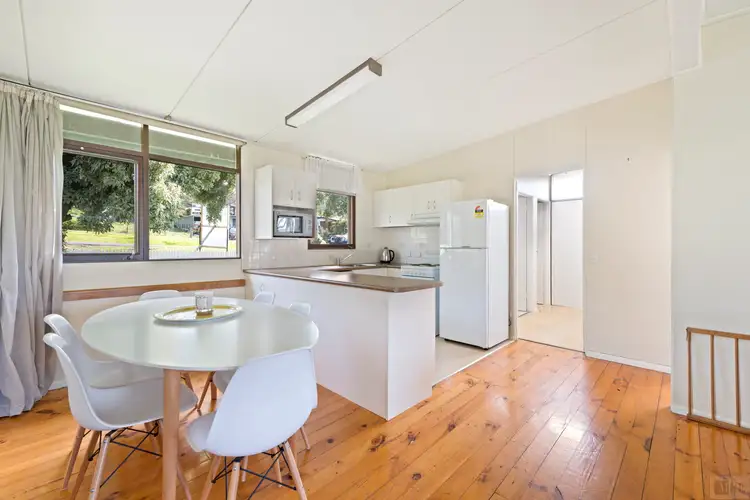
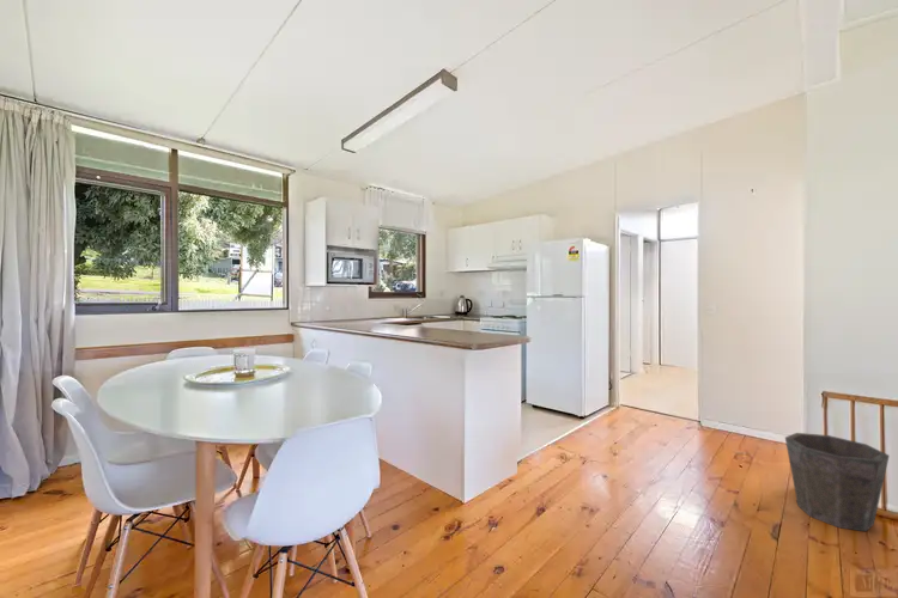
+ waste bin [784,432,891,532]
